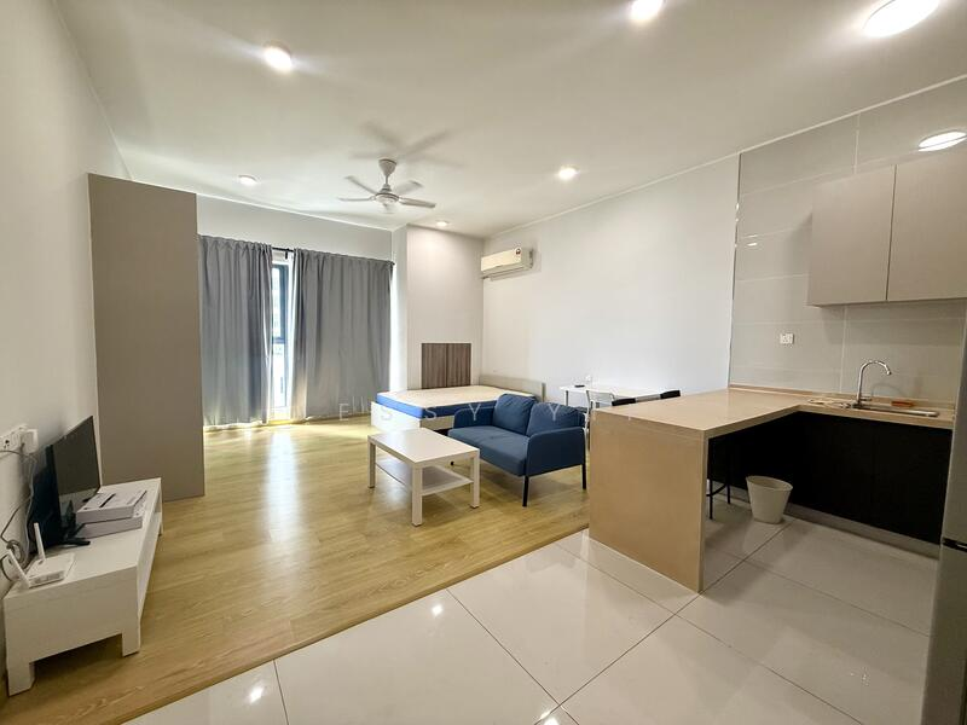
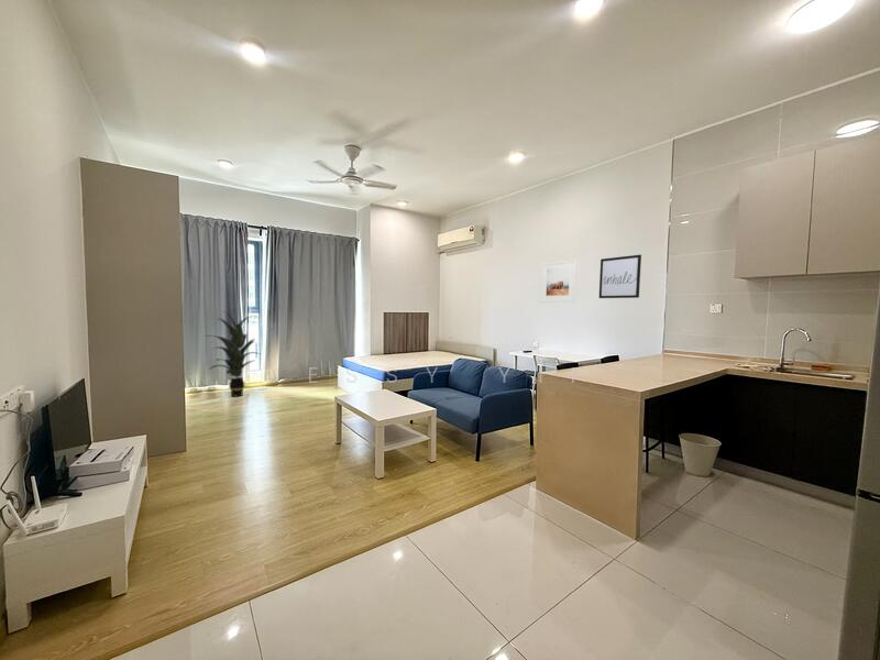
+ wall art [598,254,642,299]
+ indoor plant [205,310,263,398]
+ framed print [540,258,578,304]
